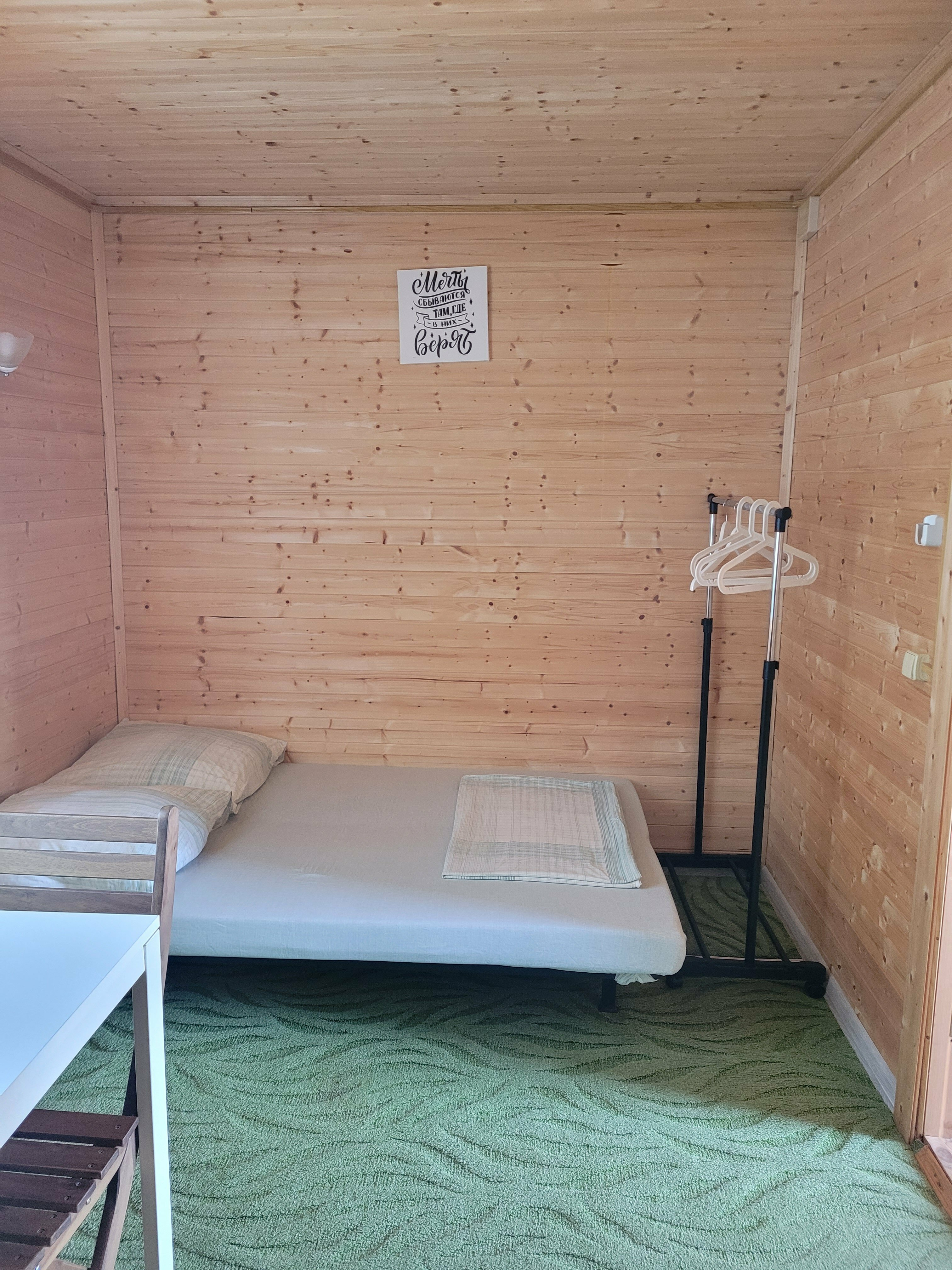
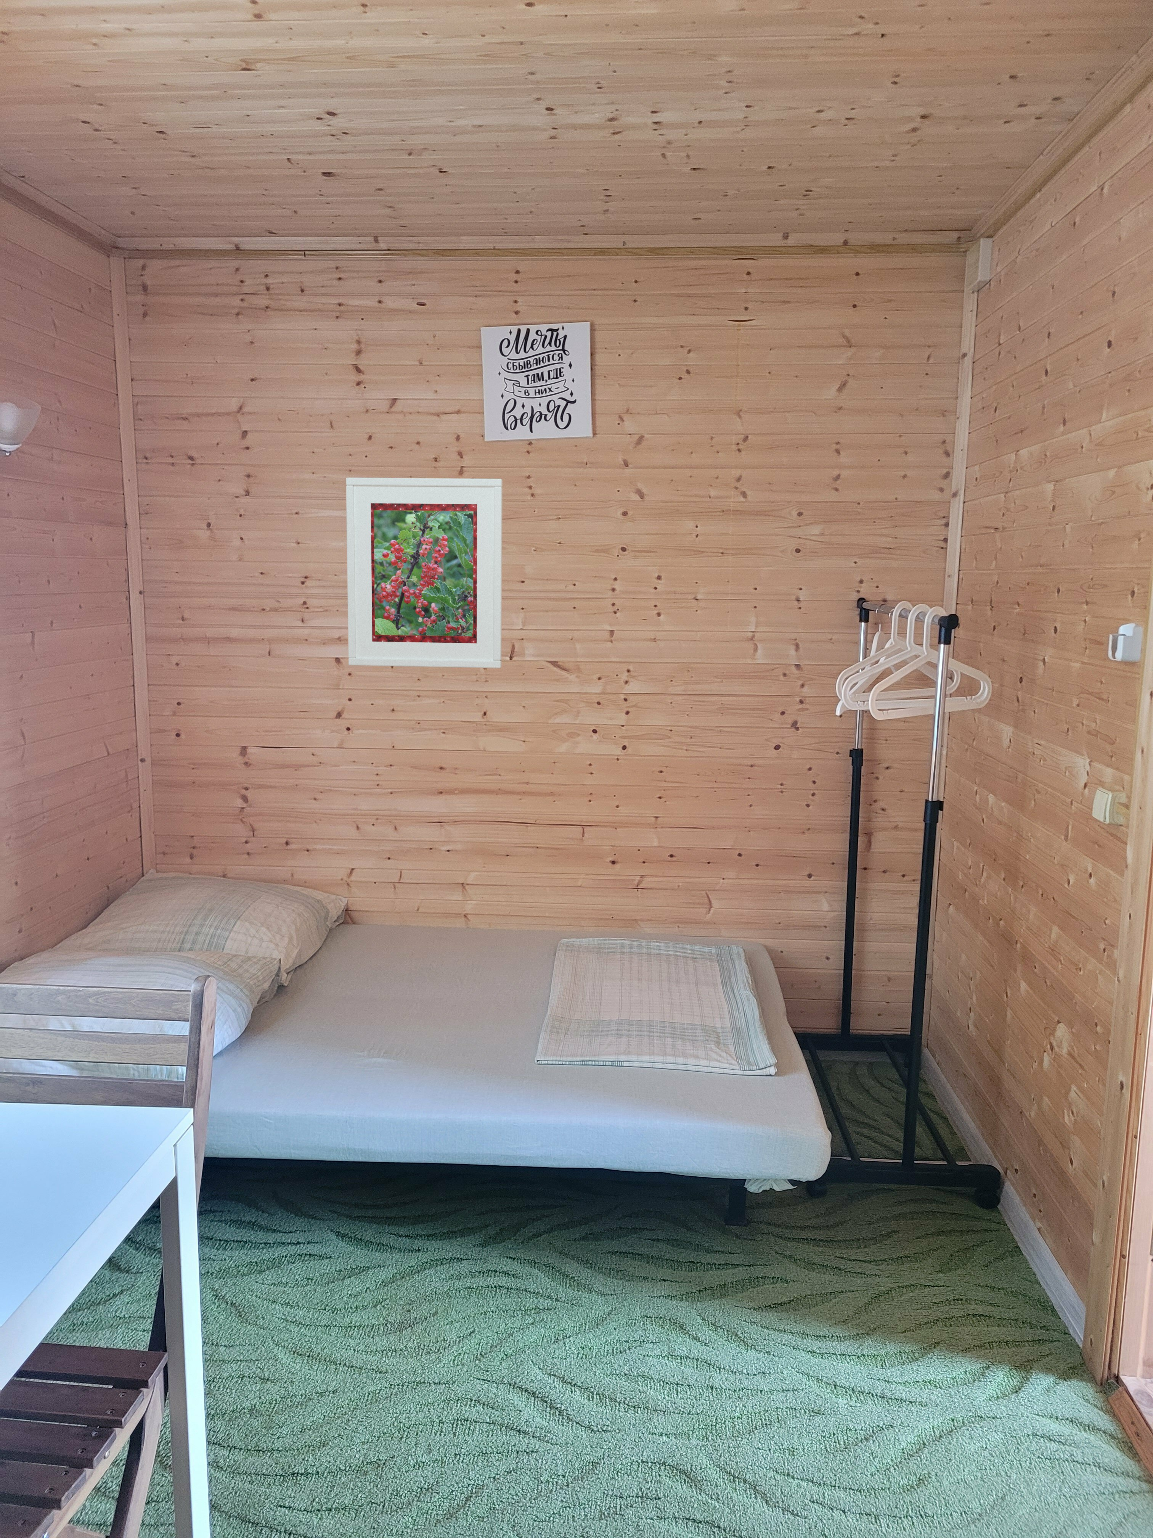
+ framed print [345,477,503,668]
